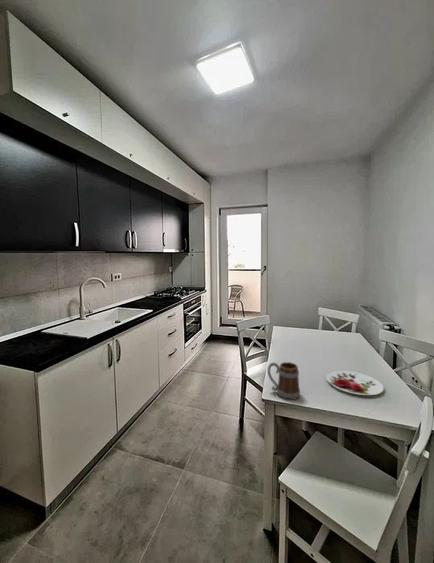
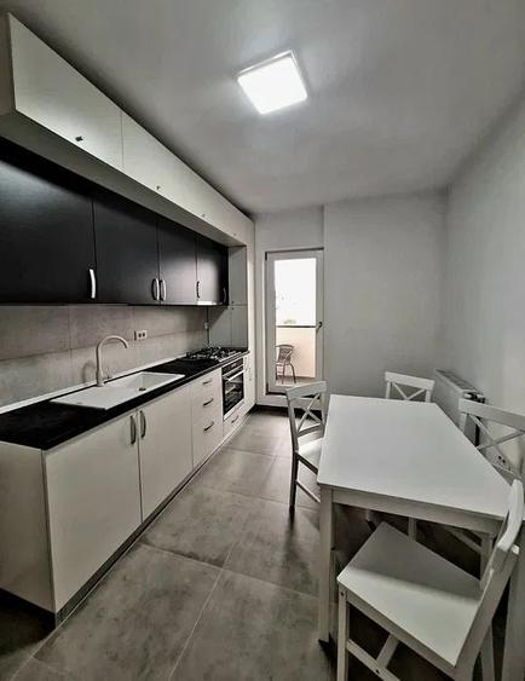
- mug [267,361,301,401]
- plate [325,370,385,396]
